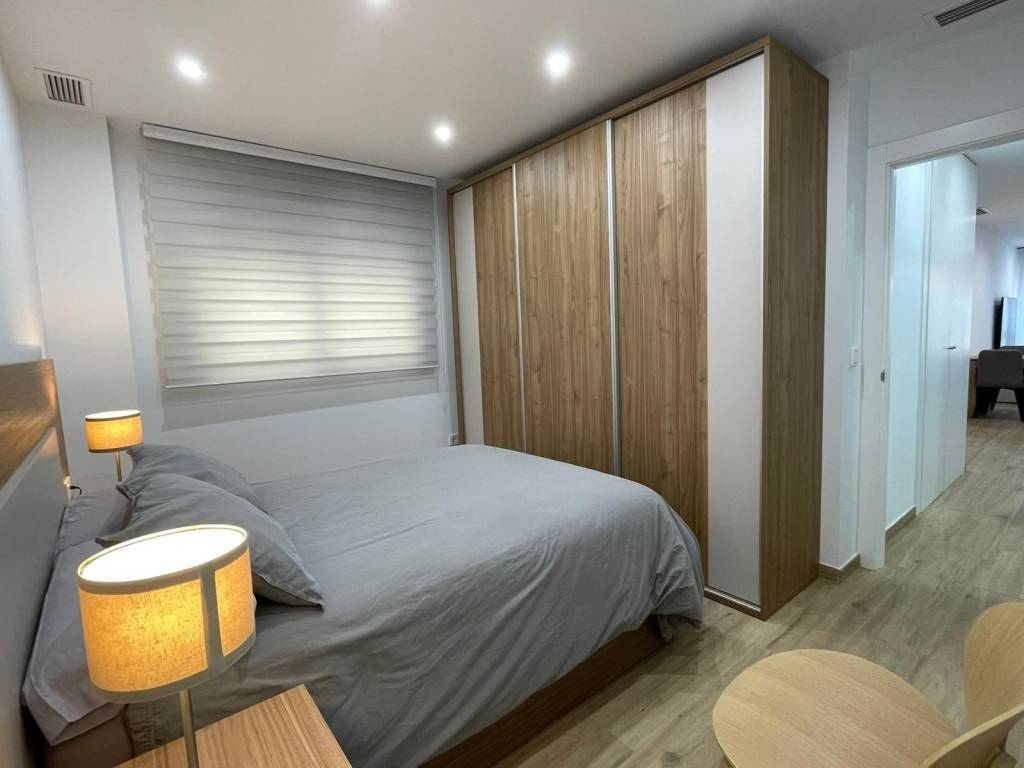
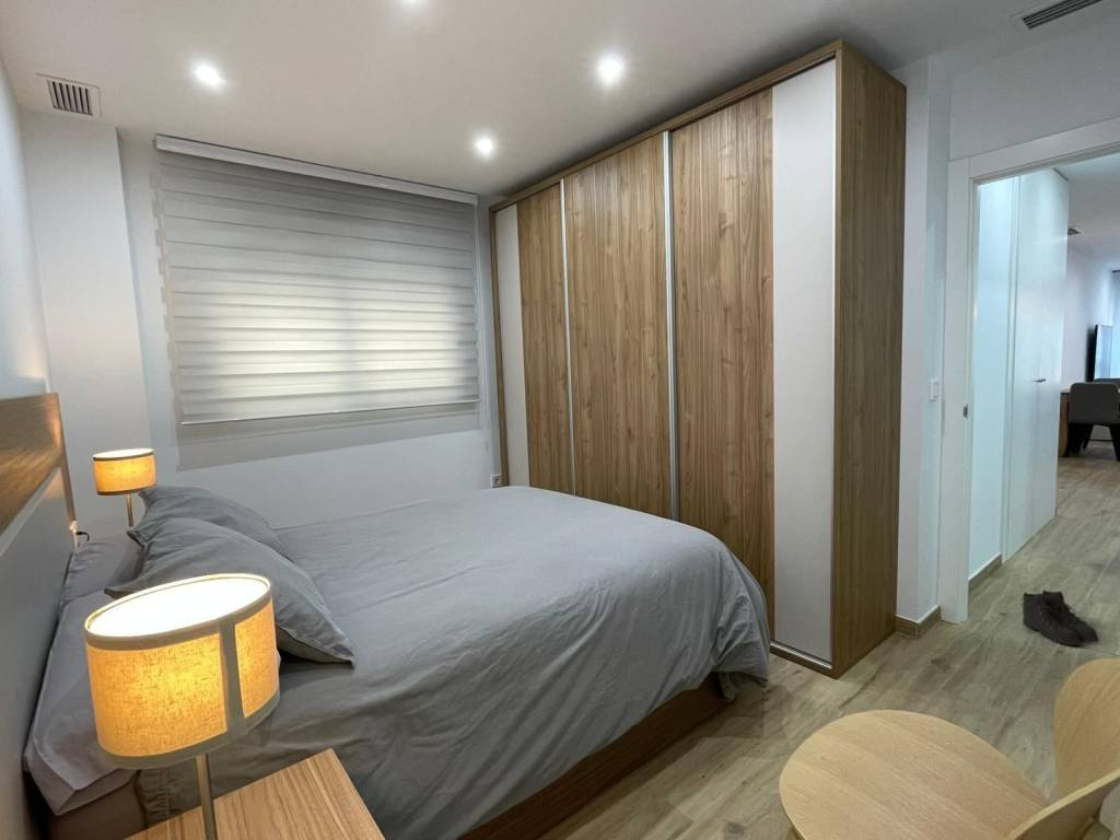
+ boots [1019,588,1100,646]
